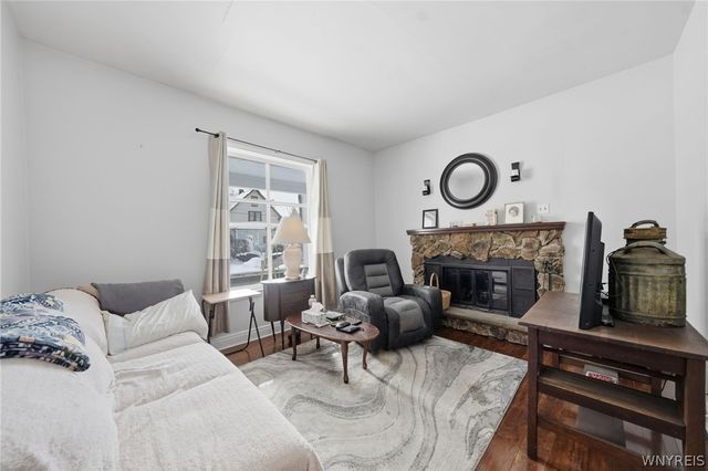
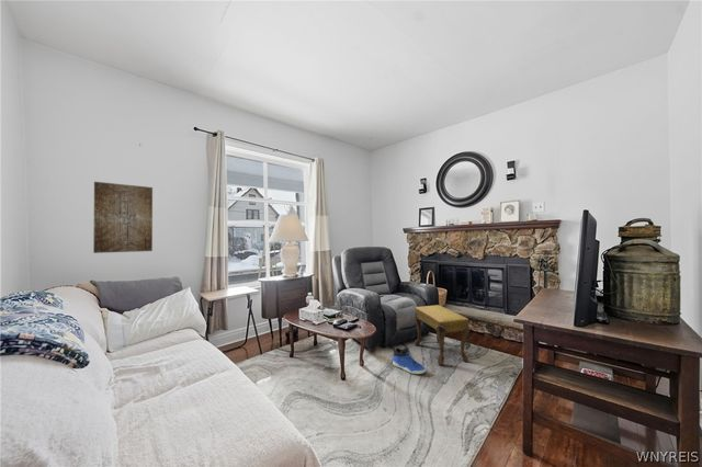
+ wall art [92,181,154,254]
+ footstool [414,304,469,366]
+ sneaker [392,346,427,375]
